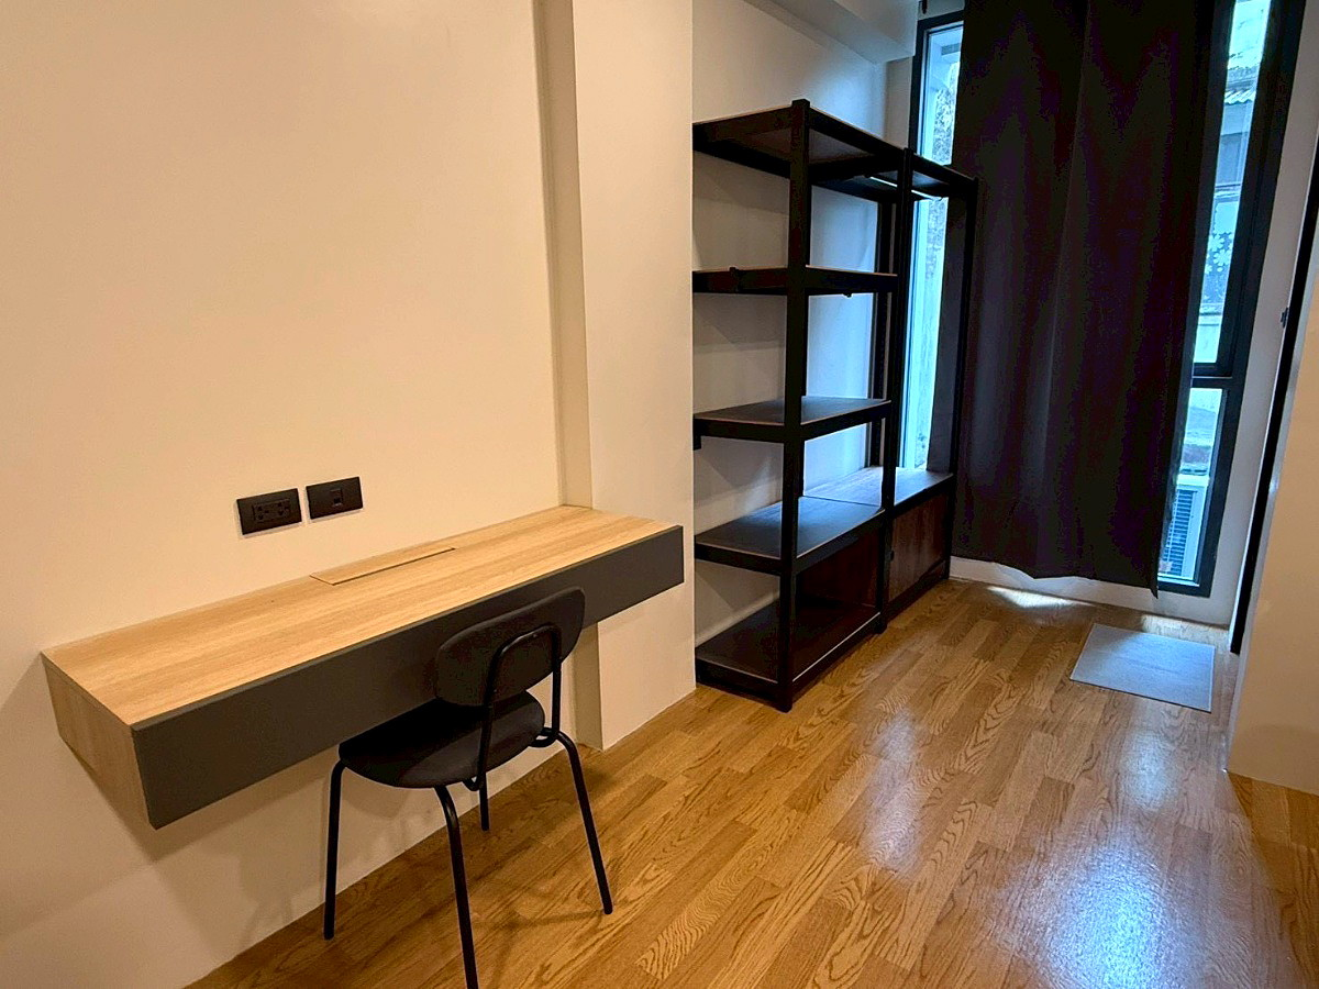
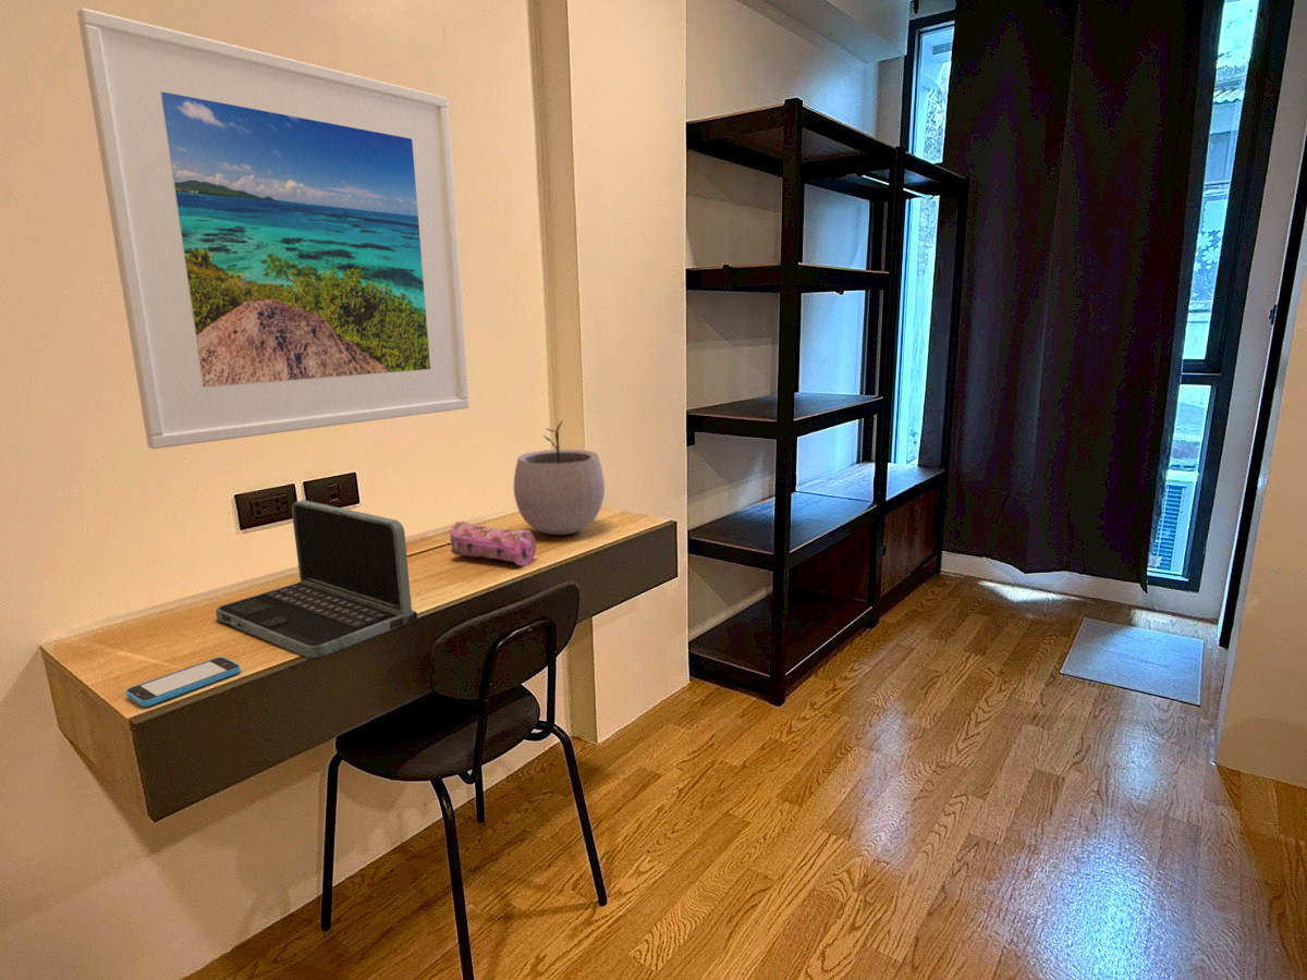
+ pencil case [449,520,537,567]
+ plant pot [513,420,606,536]
+ laptop [215,499,419,660]
+ smartphone [124,656,242,708]
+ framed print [76,7,471,450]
